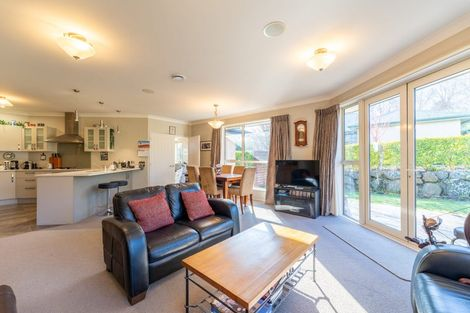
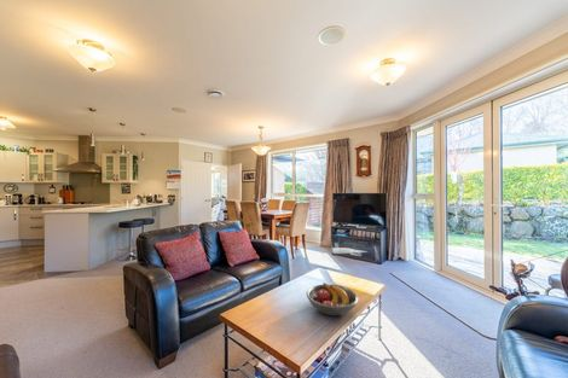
+ fruit bowl [306,281,359,316]
